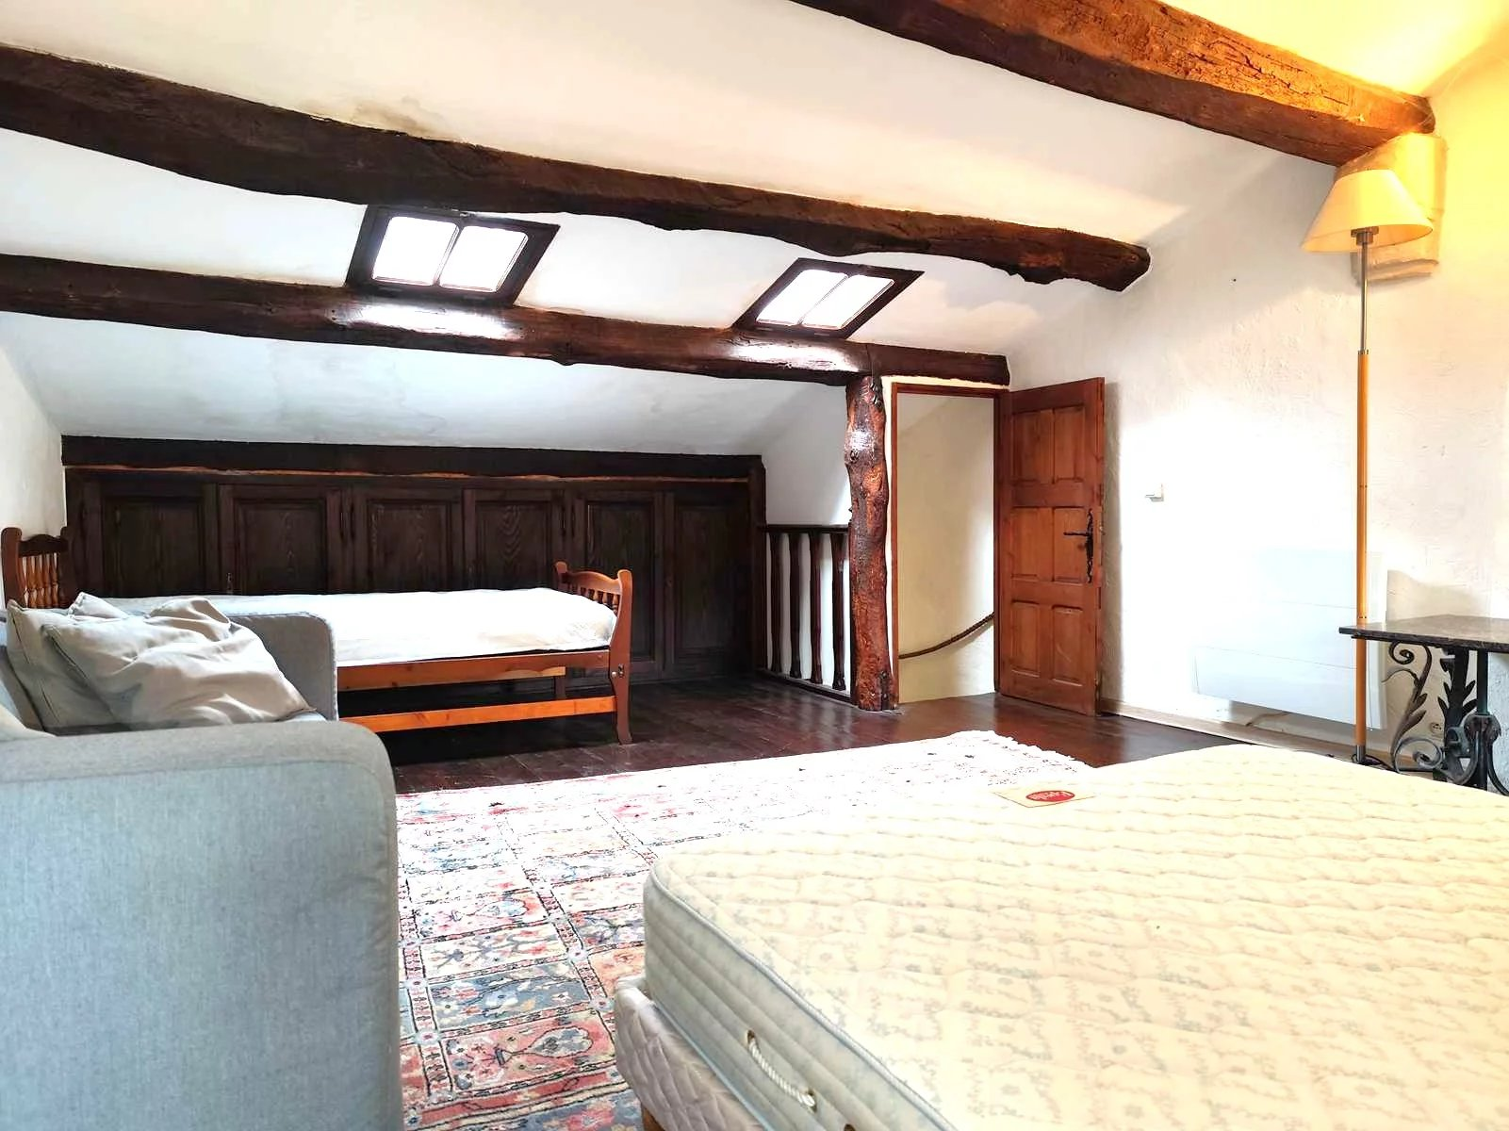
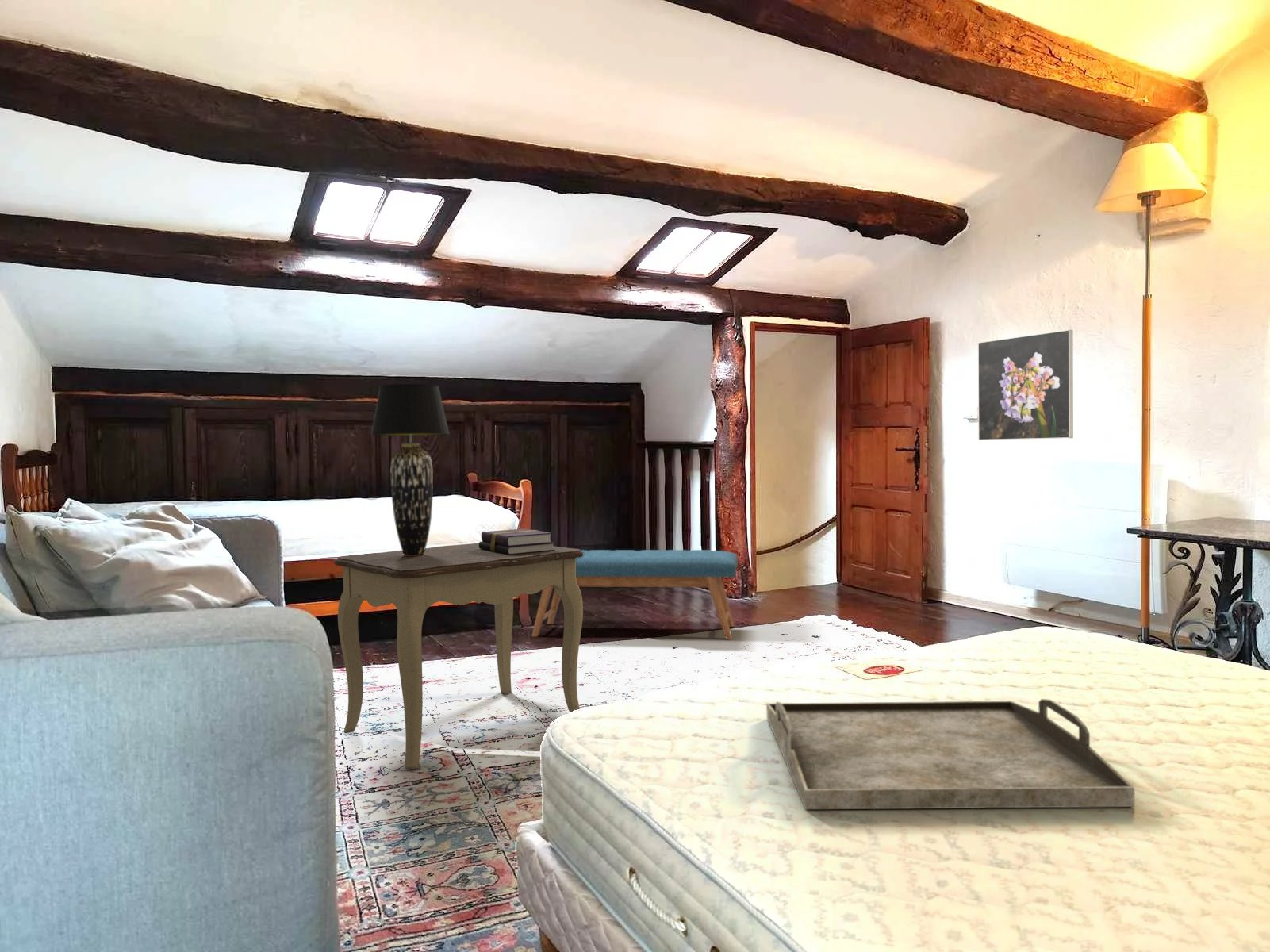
+ serving tray [765,698,1135,810]
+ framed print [977,329,1074,441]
+ side table [333,542,584,770]
+ table lamp [370,383,451,556]
+ book [478,528,555,555]
+ bench [531,549,739,641]
